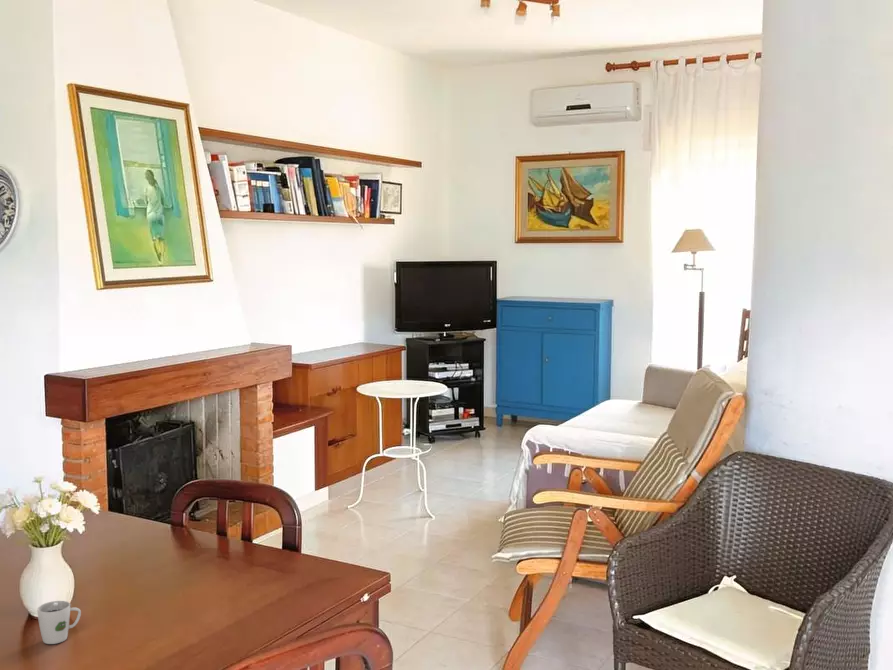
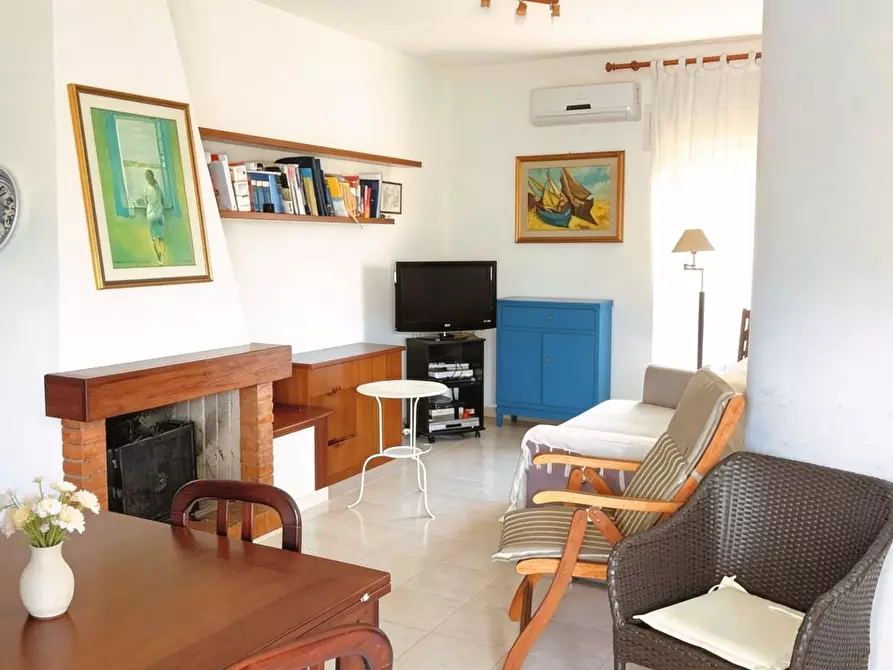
- cup [36,600,82,645]
